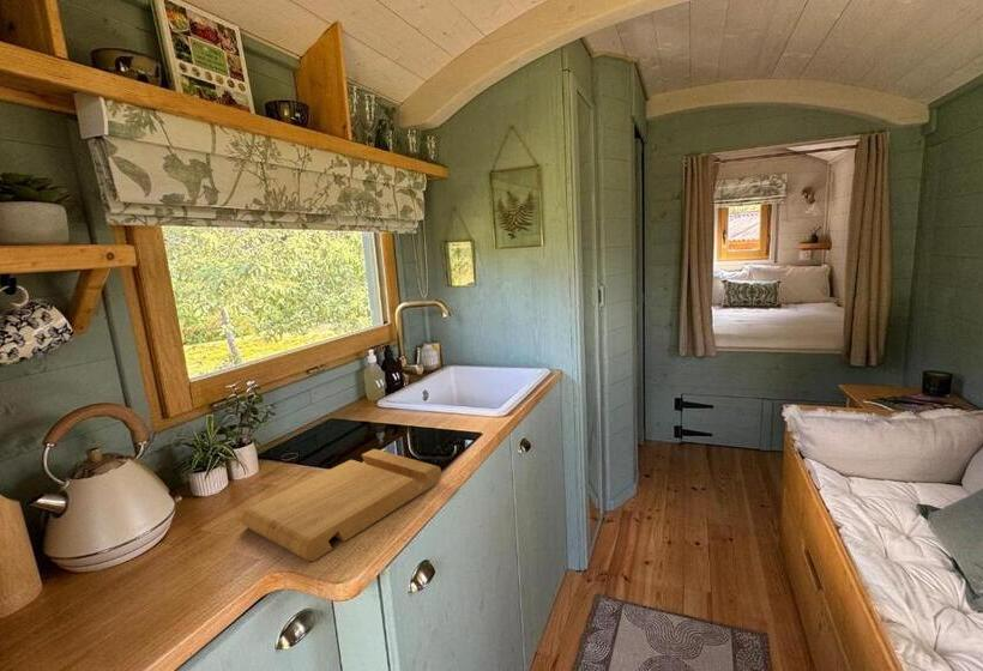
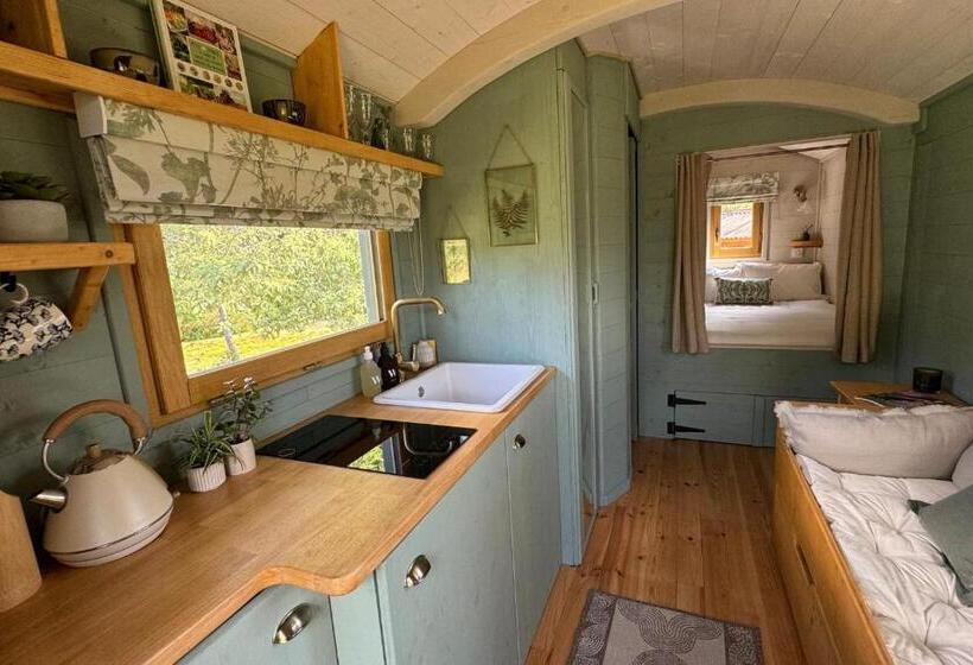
- cutting board [240,448,442,562]
